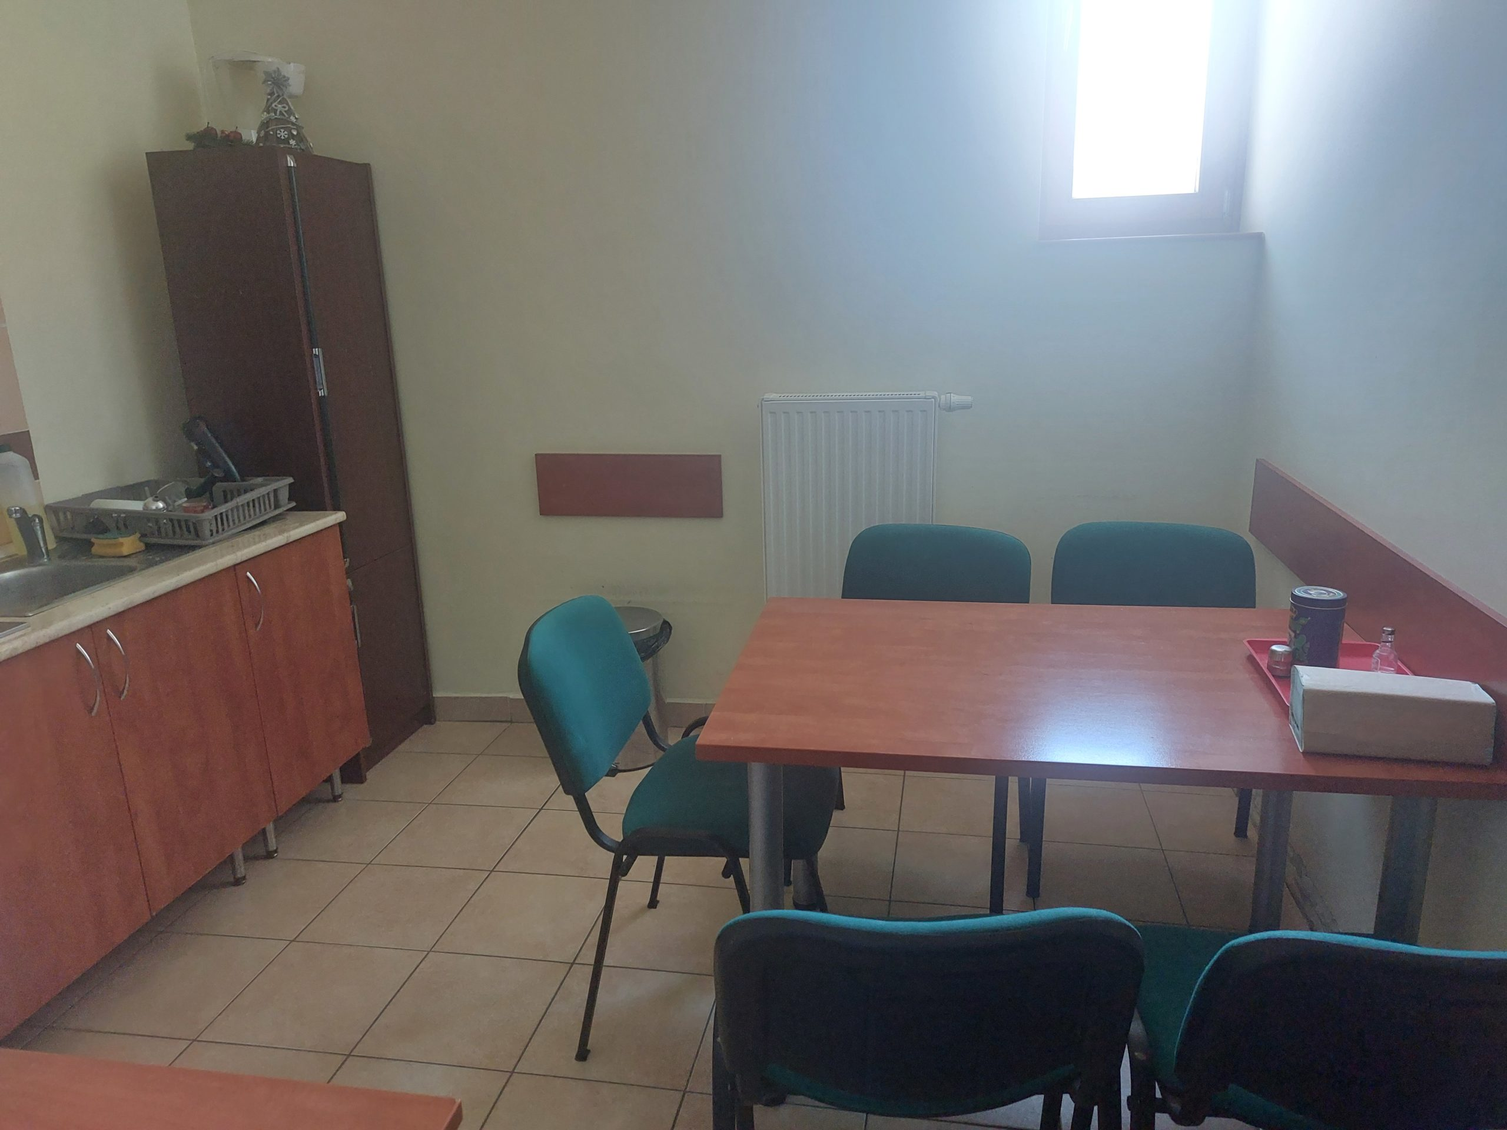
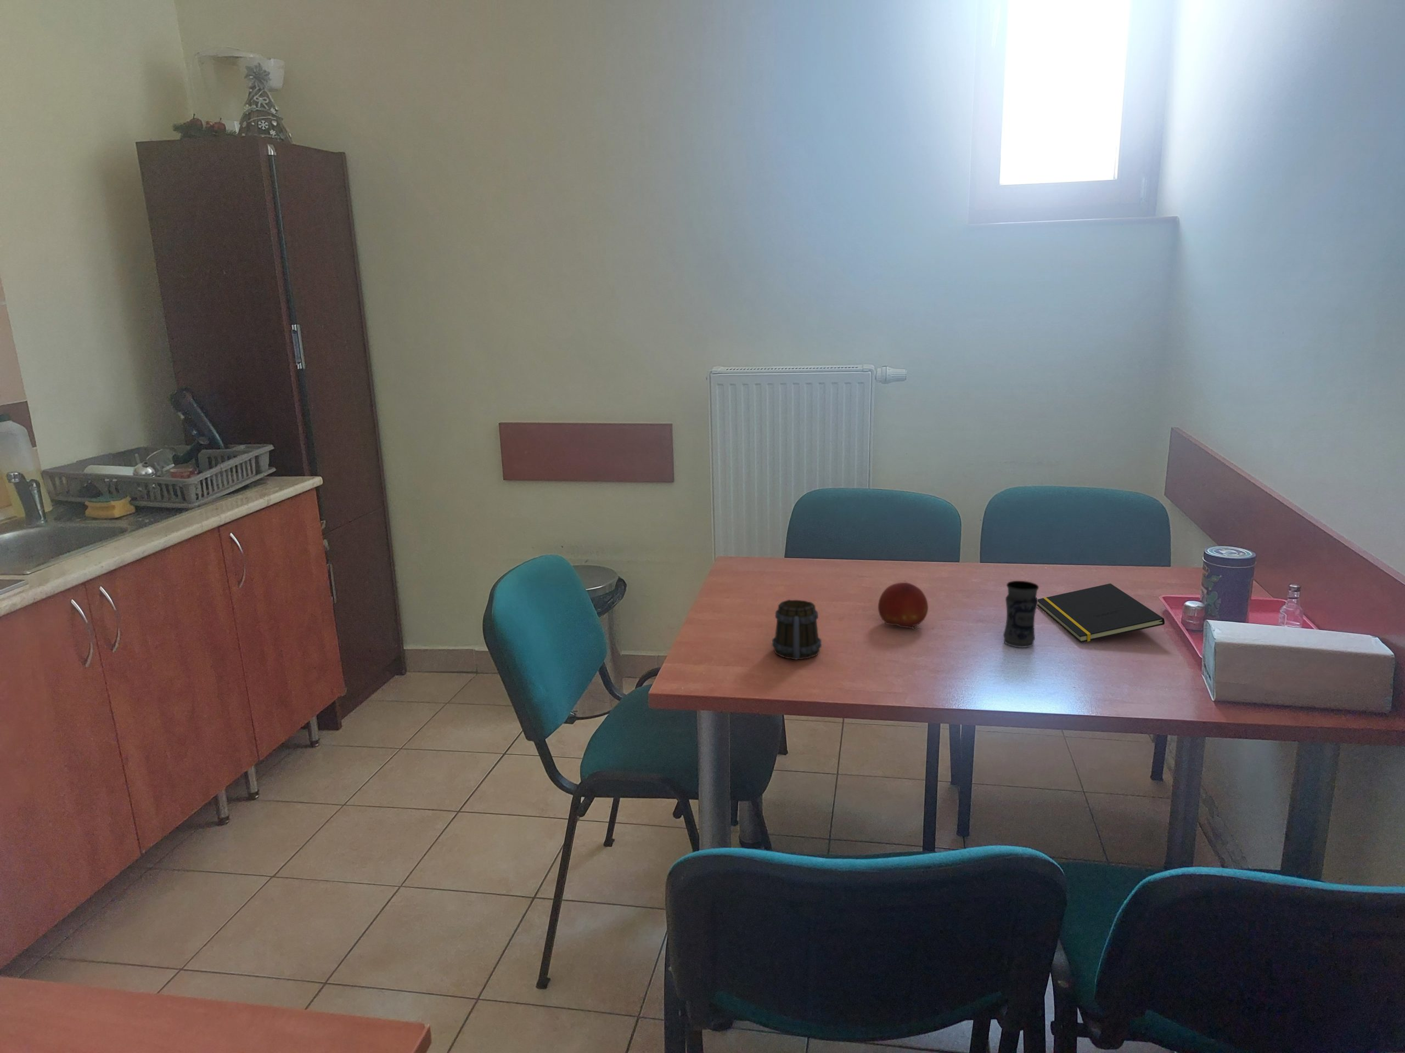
+ jar [1002,581,1040,648]
+ mug [771,598,822,660]
+ fruit [877,582,928,630]
+ notepad [1037,583,1165,644]
